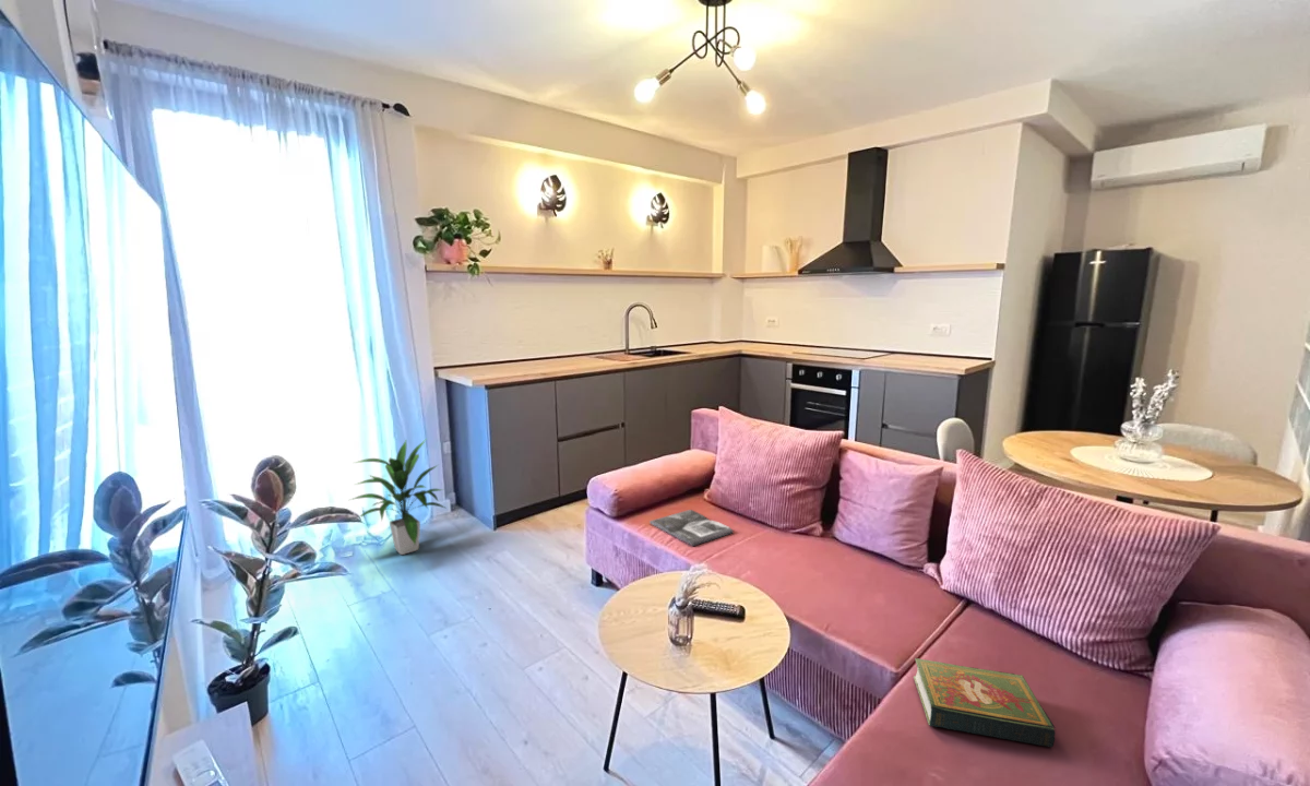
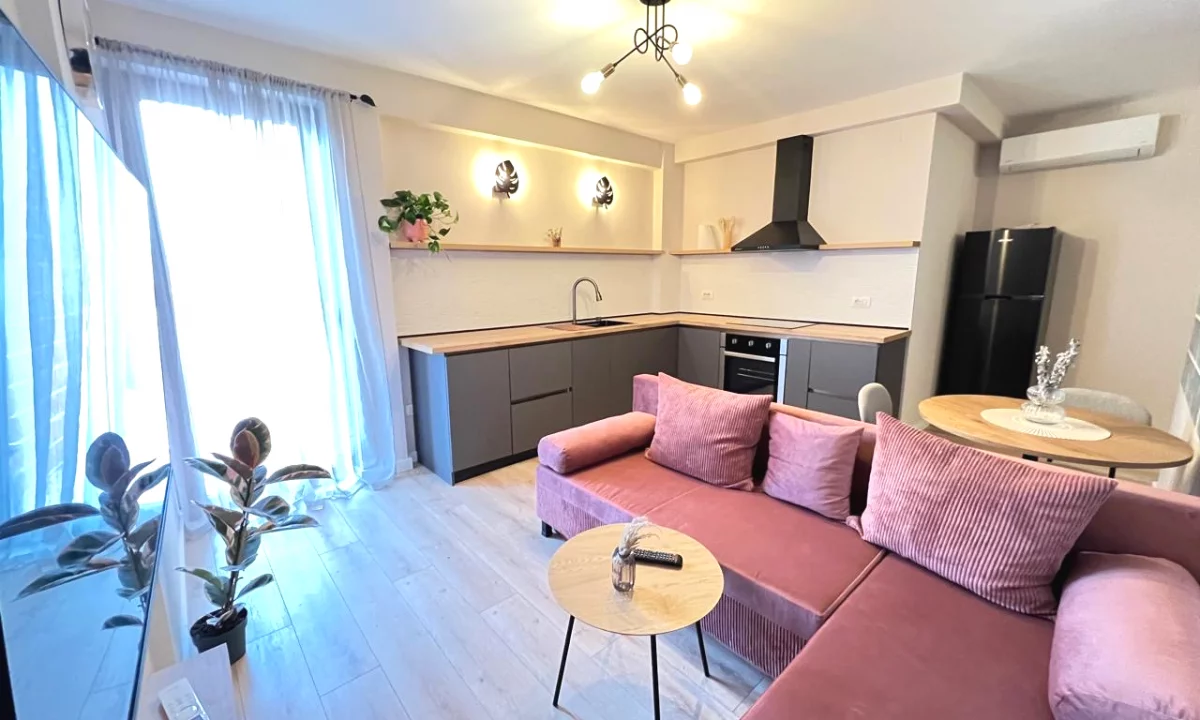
- book [913,657,1057,748]
- indoor plant [349,439,445,556]
- magazine [648,509,735,547]
